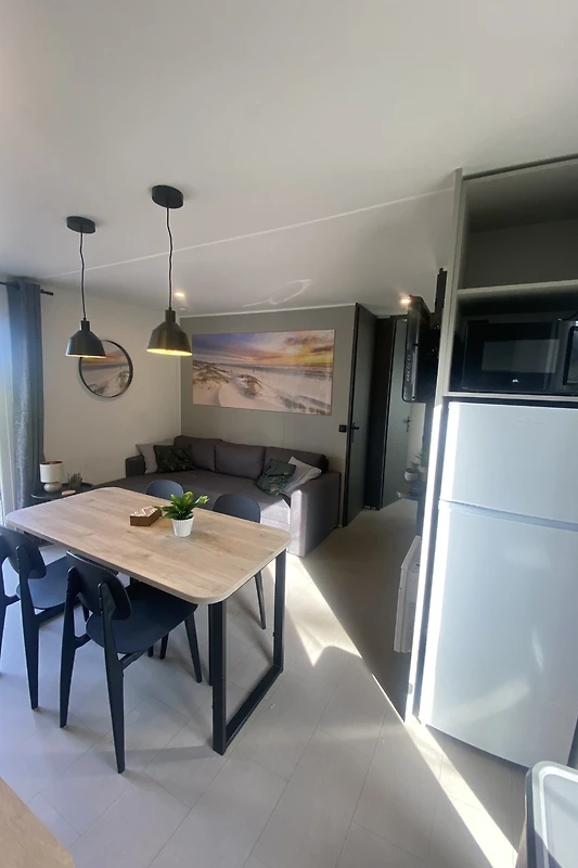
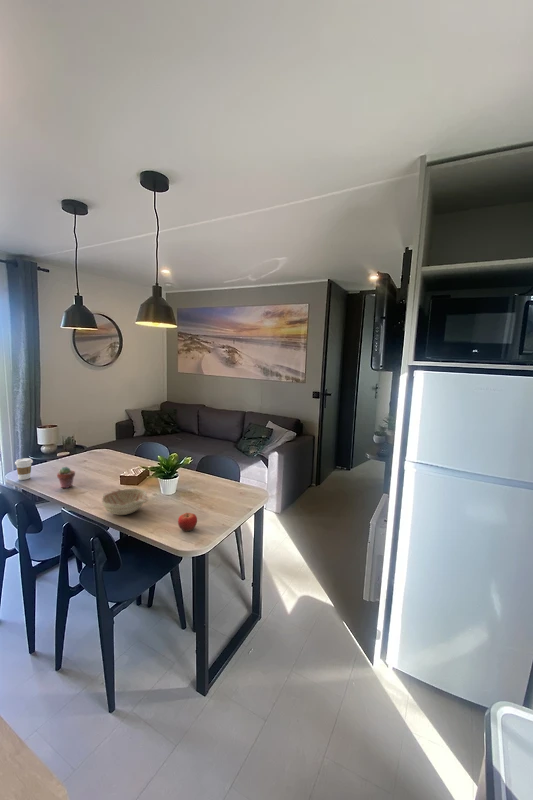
+ potted succulent [56,466,76,489]
+ decorative bowl [101,488,150,516]
+ coffee cup [14,457,34,481]
+ fruit [177,512,198,532]
